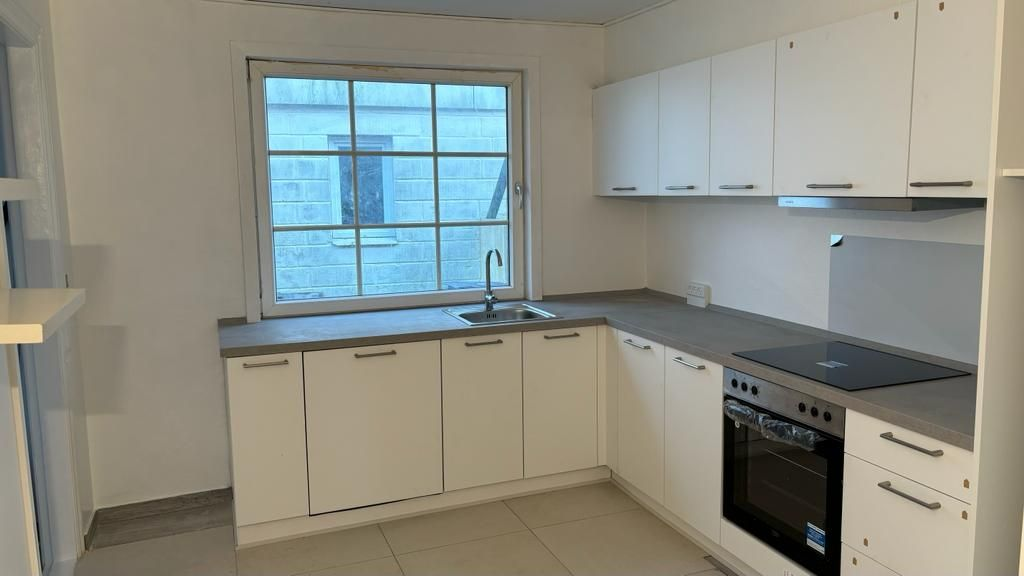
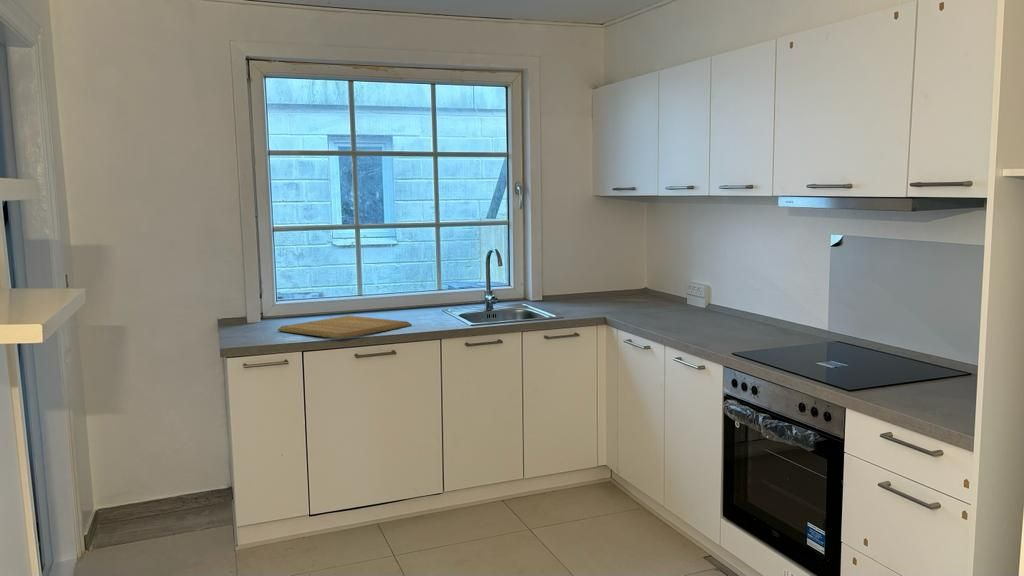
+ chopping board [277,315,413,340]
